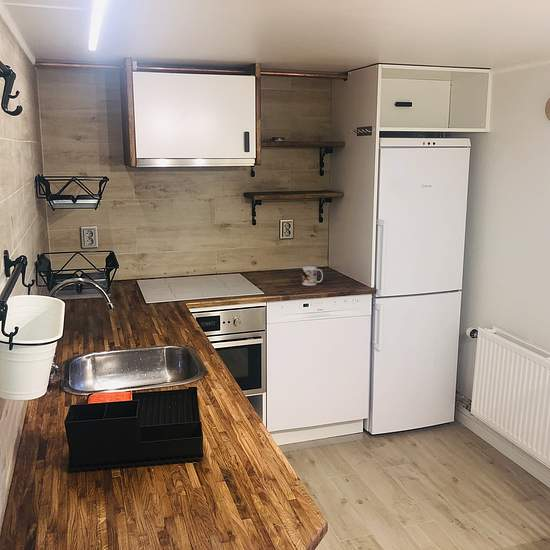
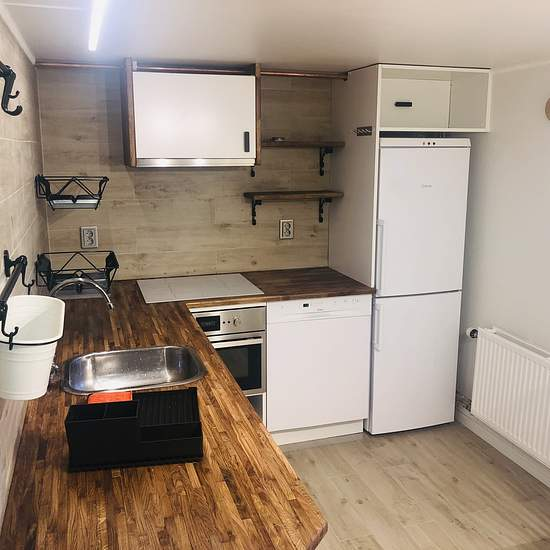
- mug [301,266,324,287]
